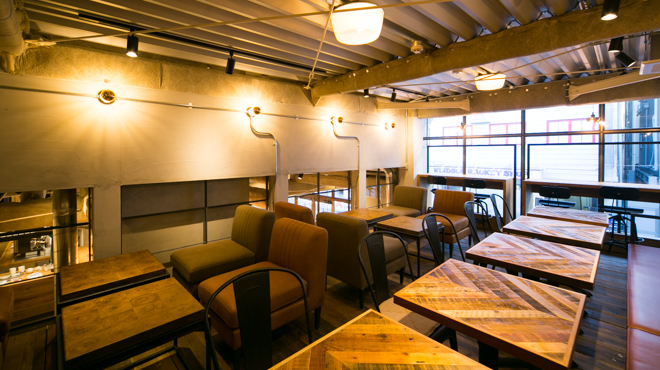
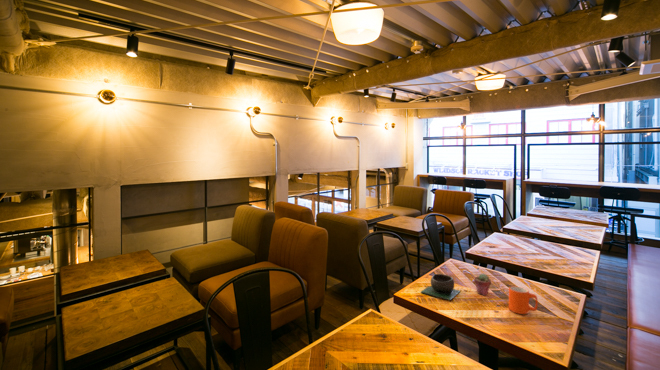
+ bowl [420,273,461,301]
+ mug [508,286,539,315]
+ potted succulent [473,273,492,296]
